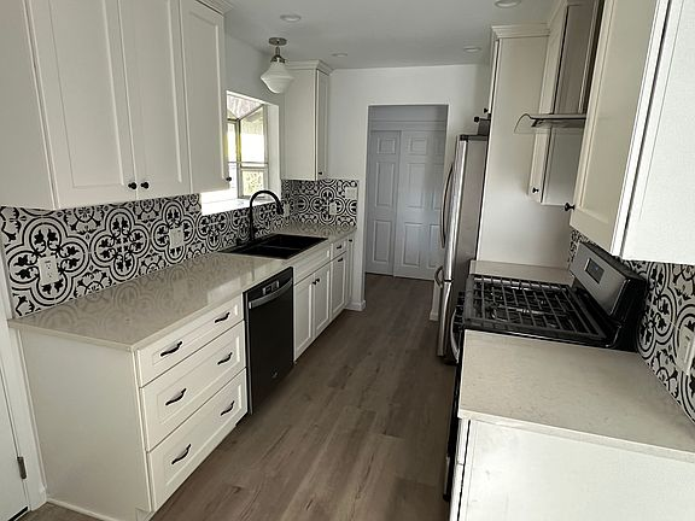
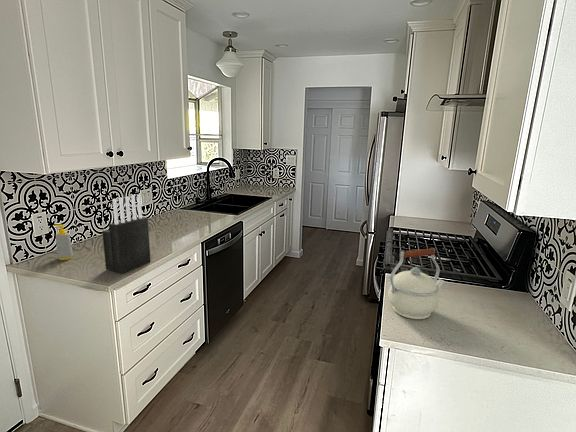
+ kettle [387,247,445,320]
+ knife block [101,194,152,275]
+ soap bottle [53,224,74,261]
